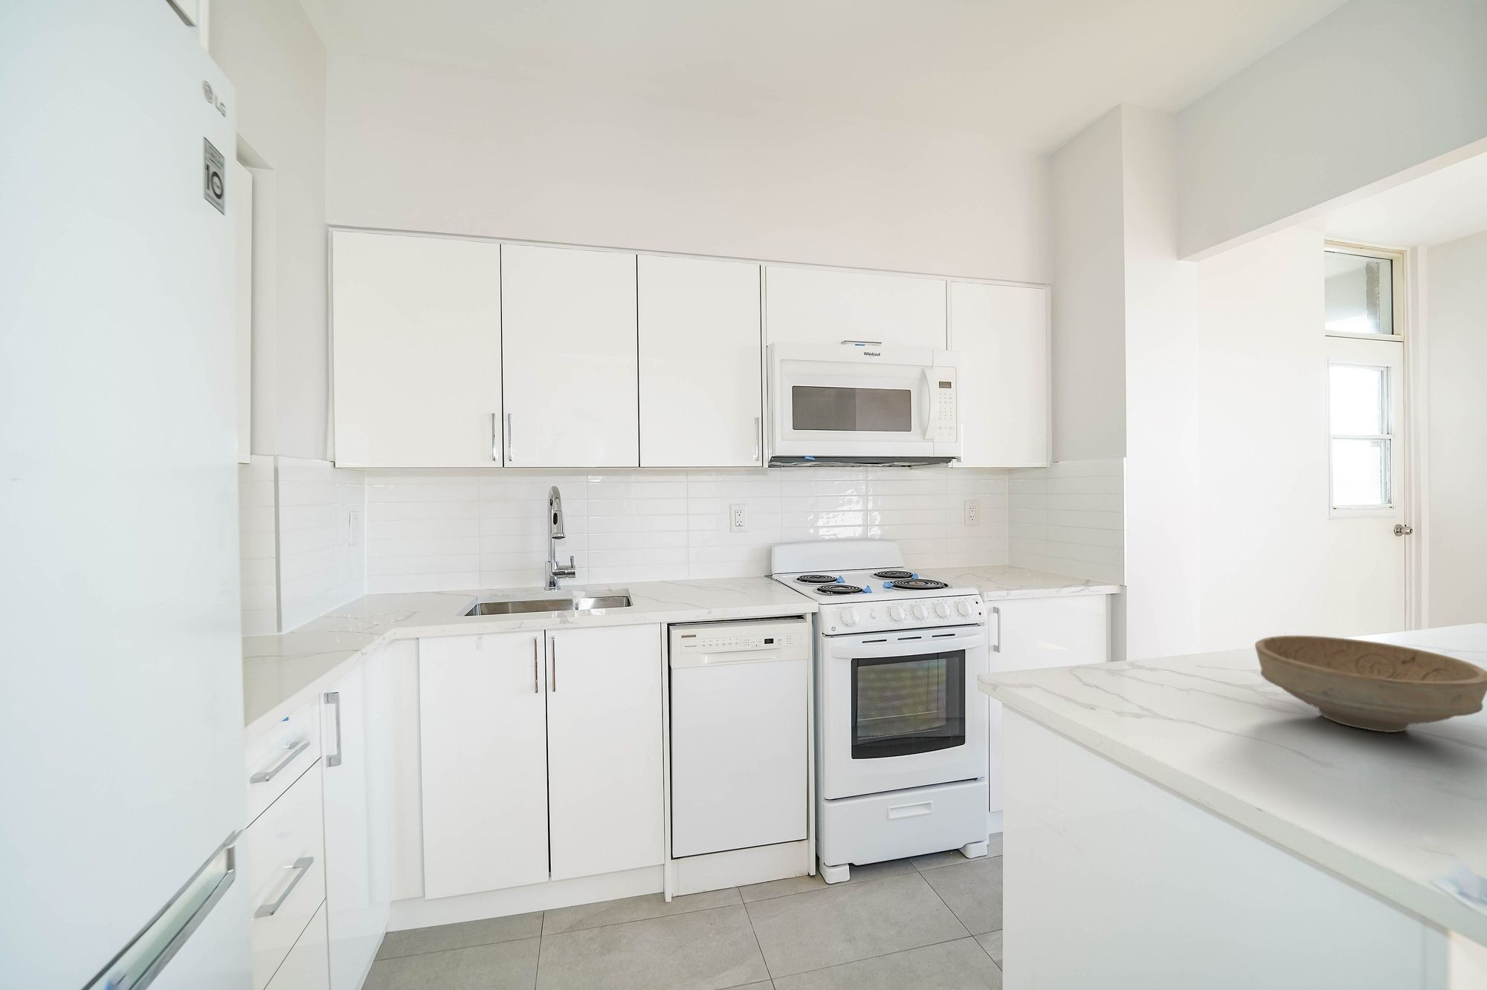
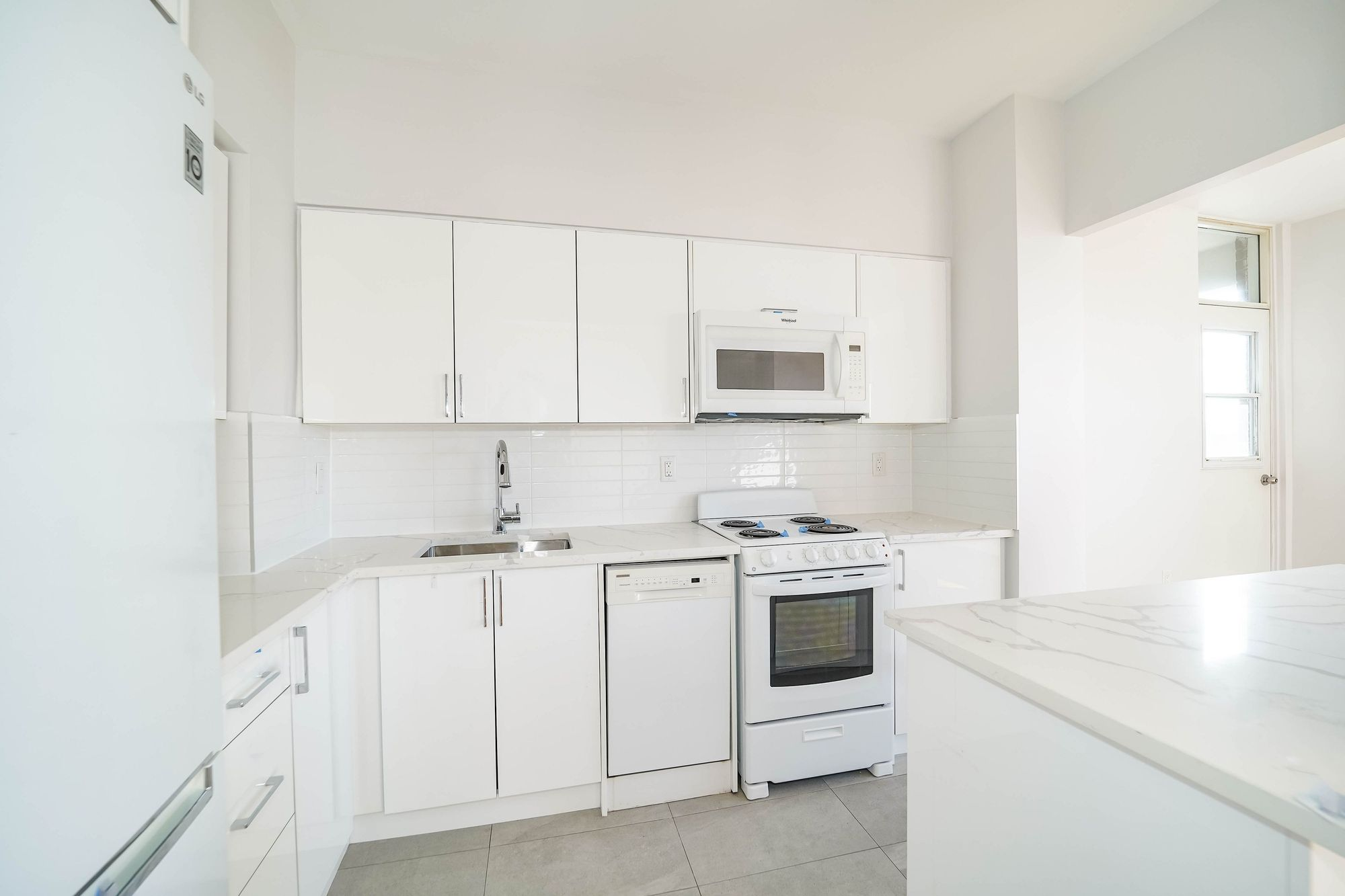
- bowl [1255,635,1487,733]
